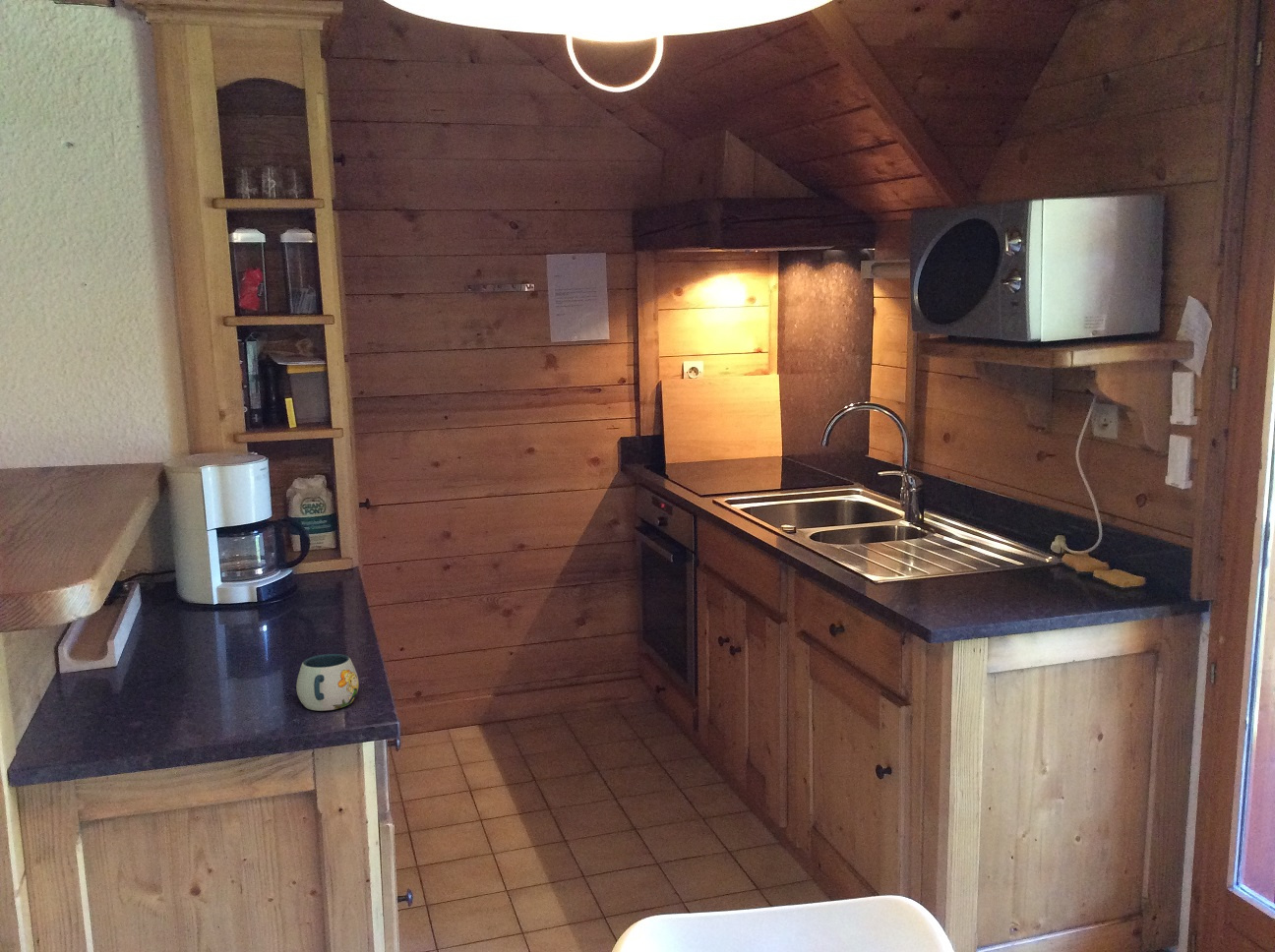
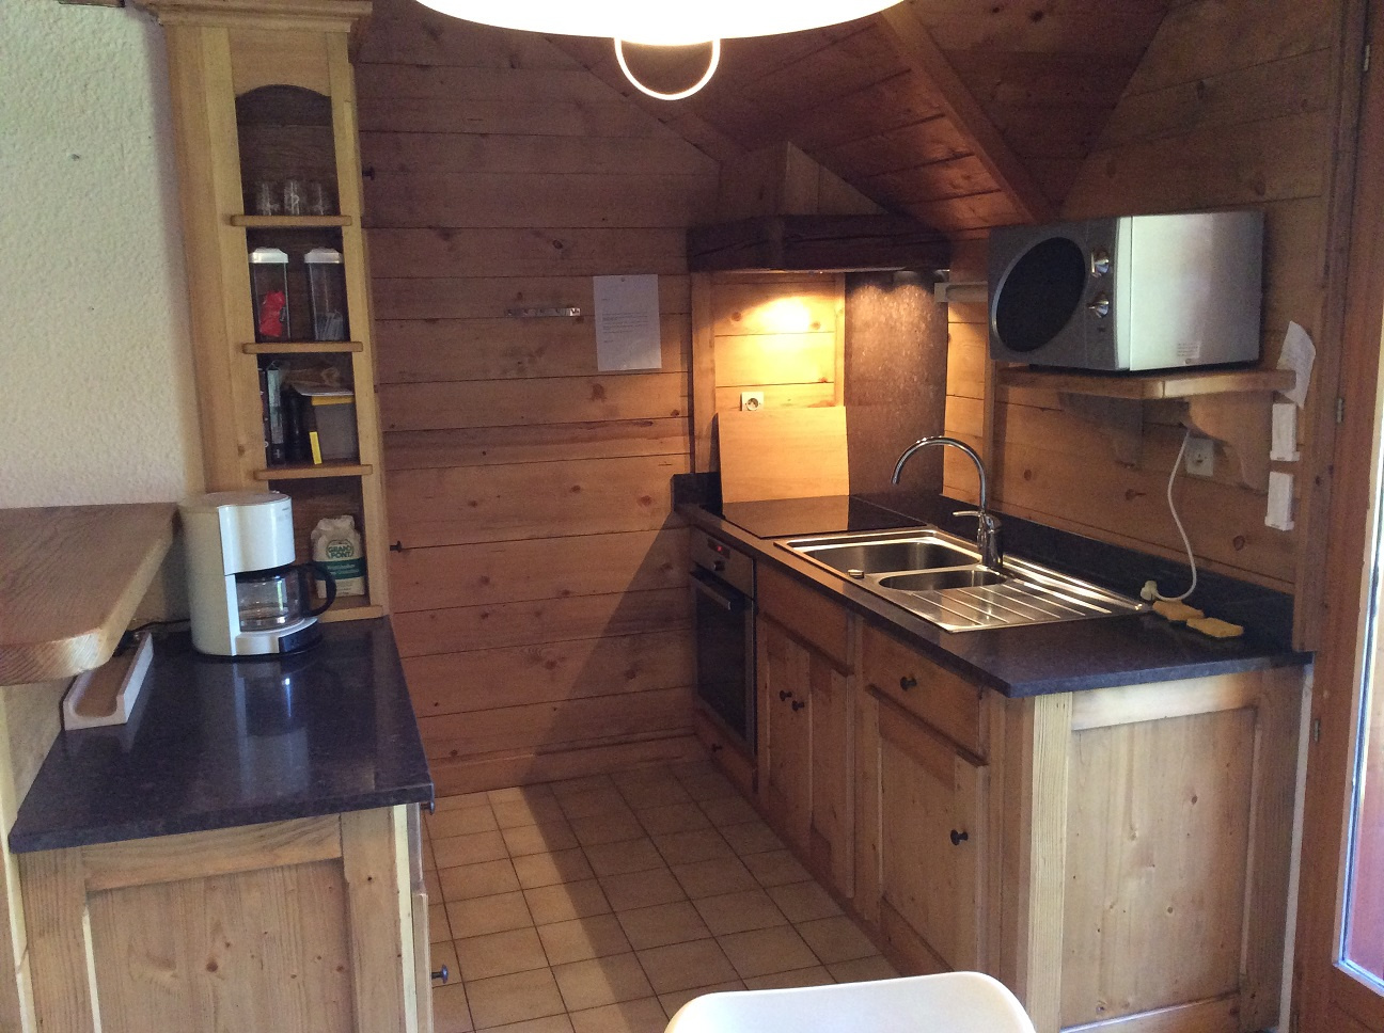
- mug [295,653,360,712]
